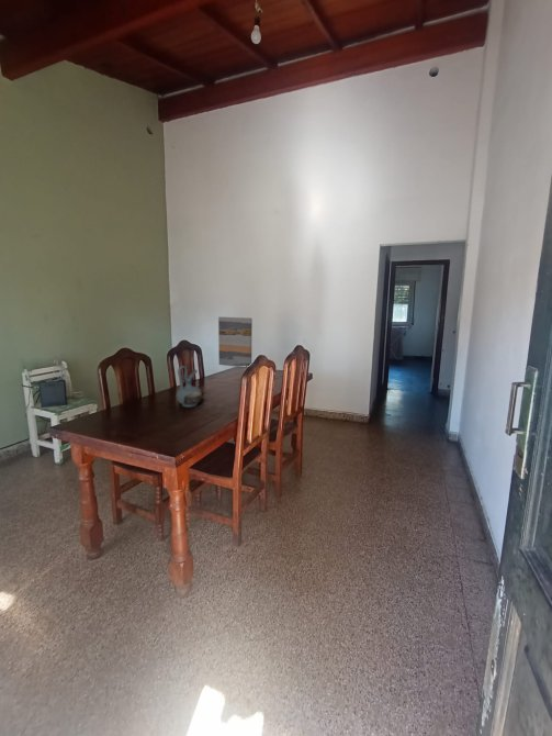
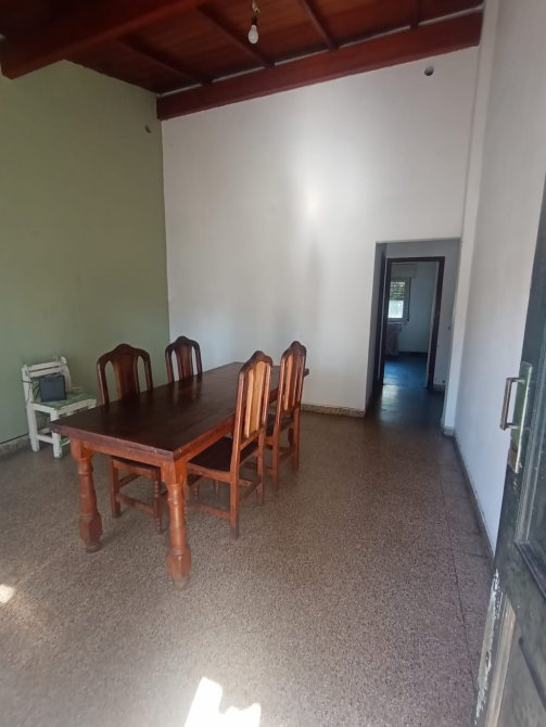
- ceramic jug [176,365,203,409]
- wall art [217,316,254,368]
